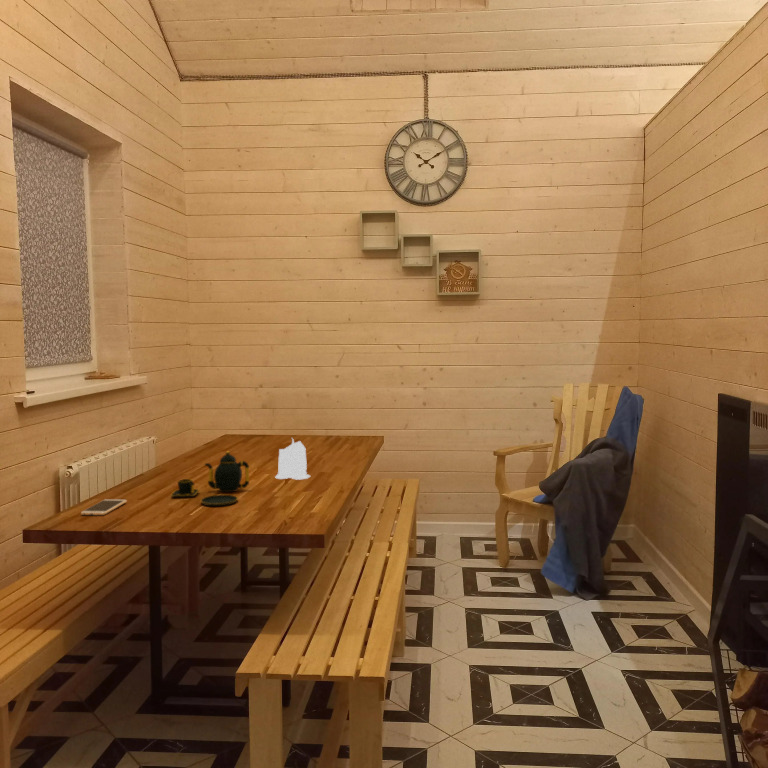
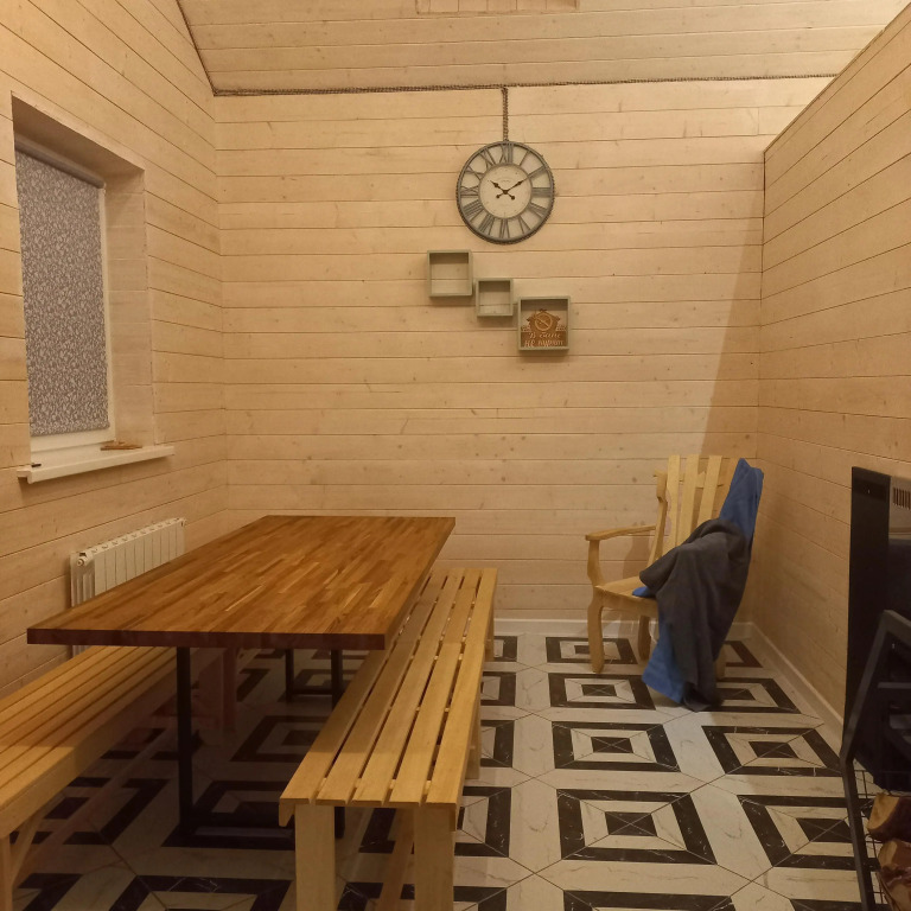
- smartphone [80,498,128,516]
- teapot [170,451,250,507]
- candle [274,437,311,481]
